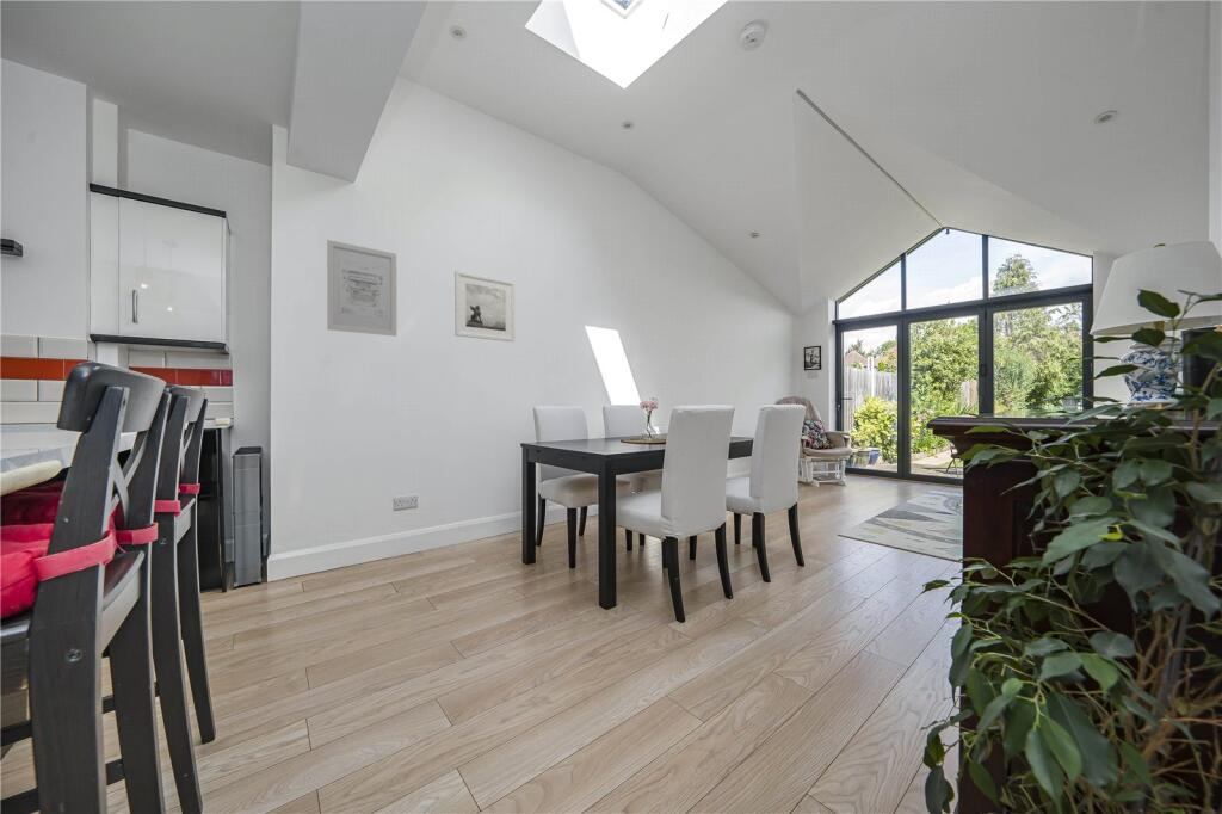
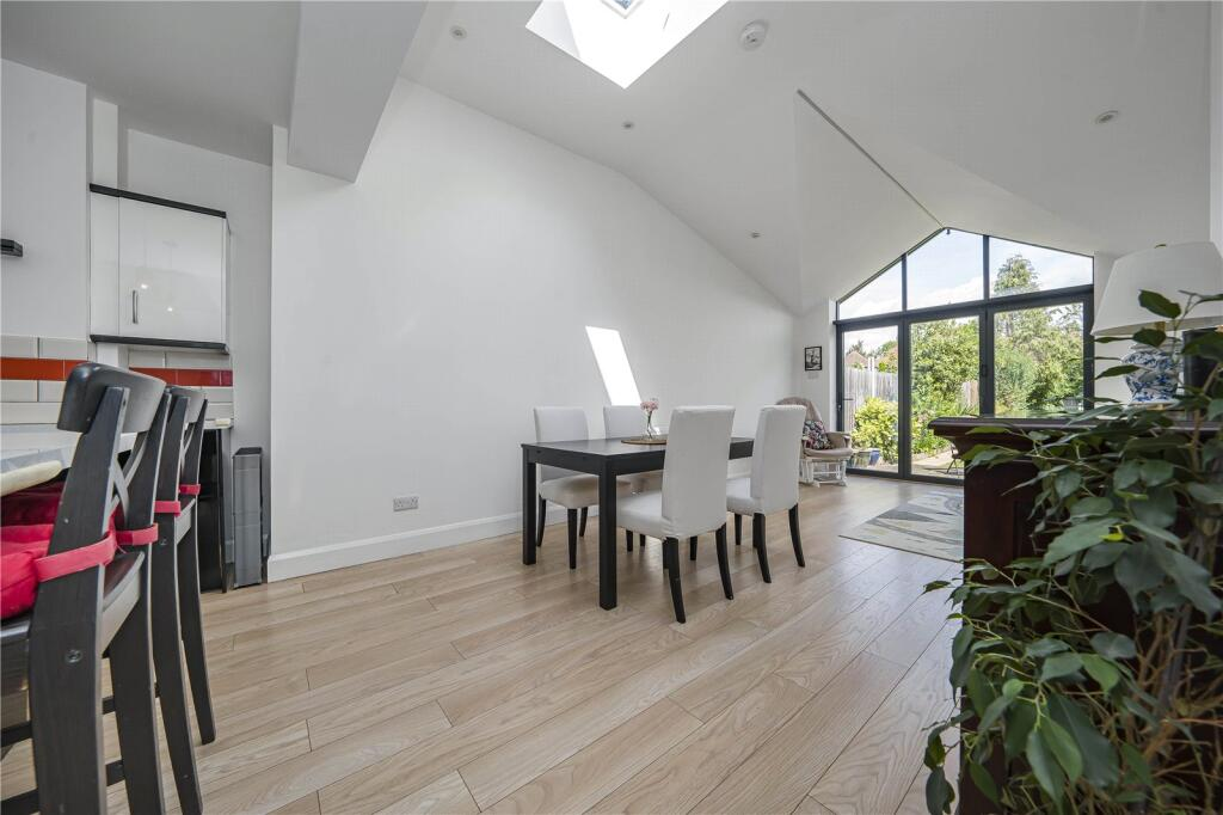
- wall art [326,239,397,338]
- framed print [453,270,516,343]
